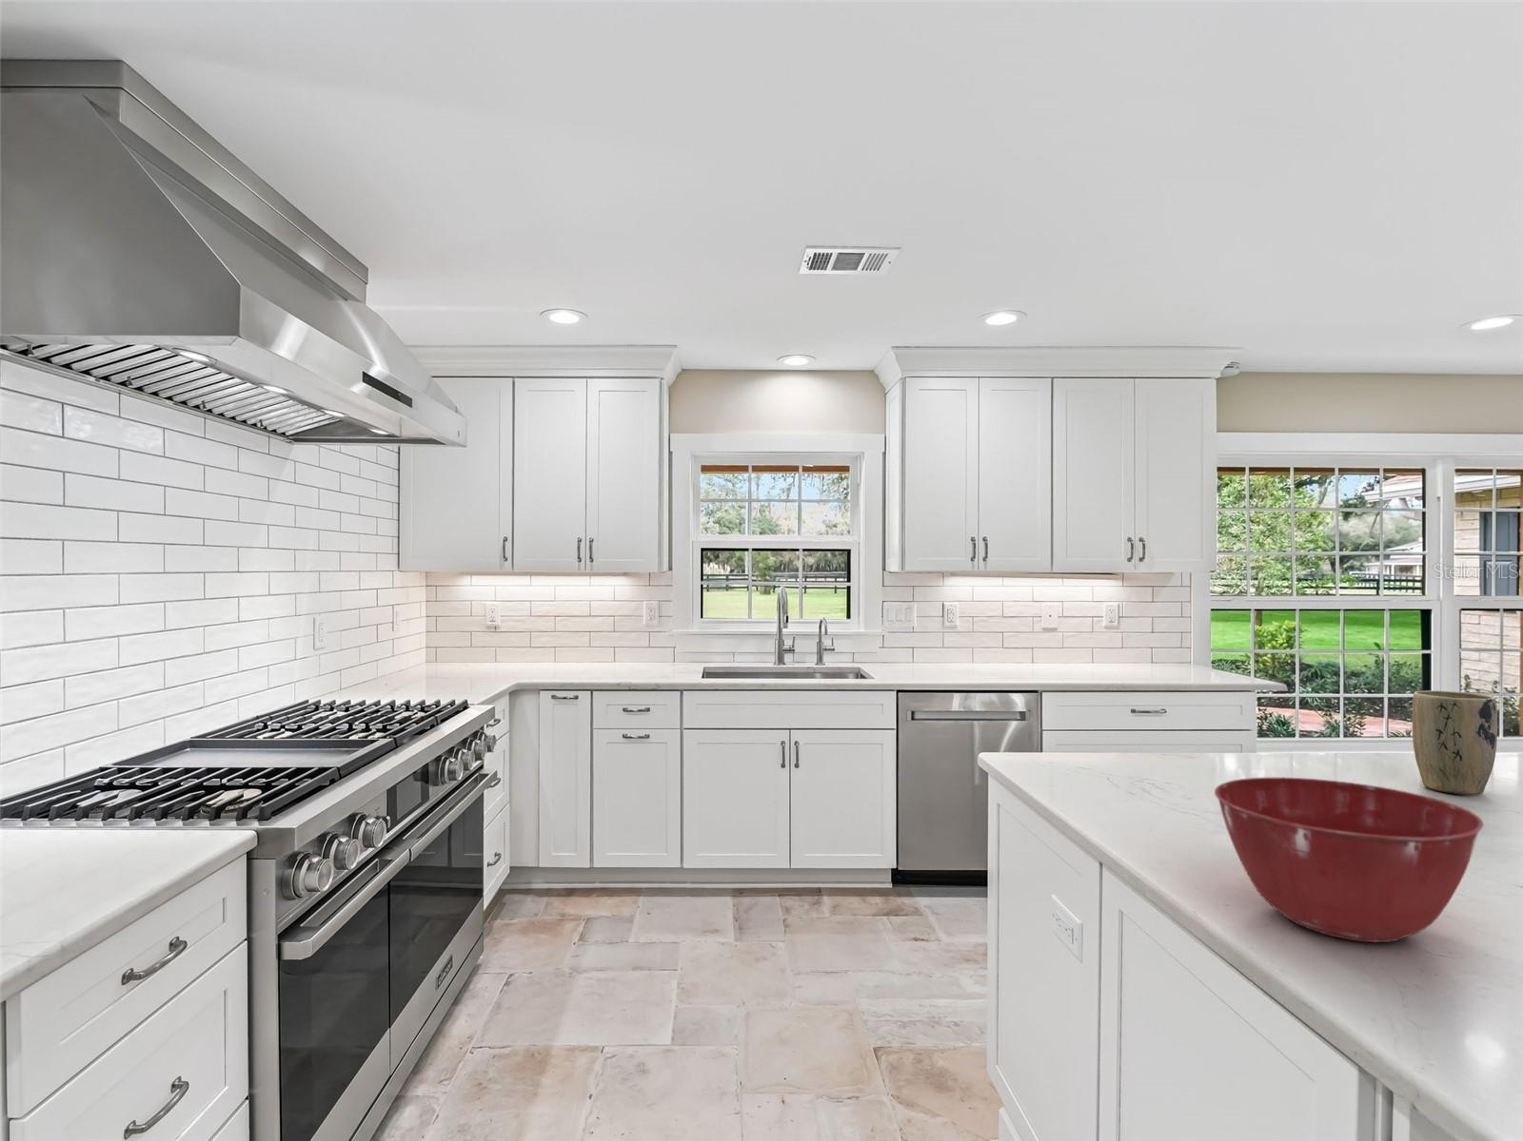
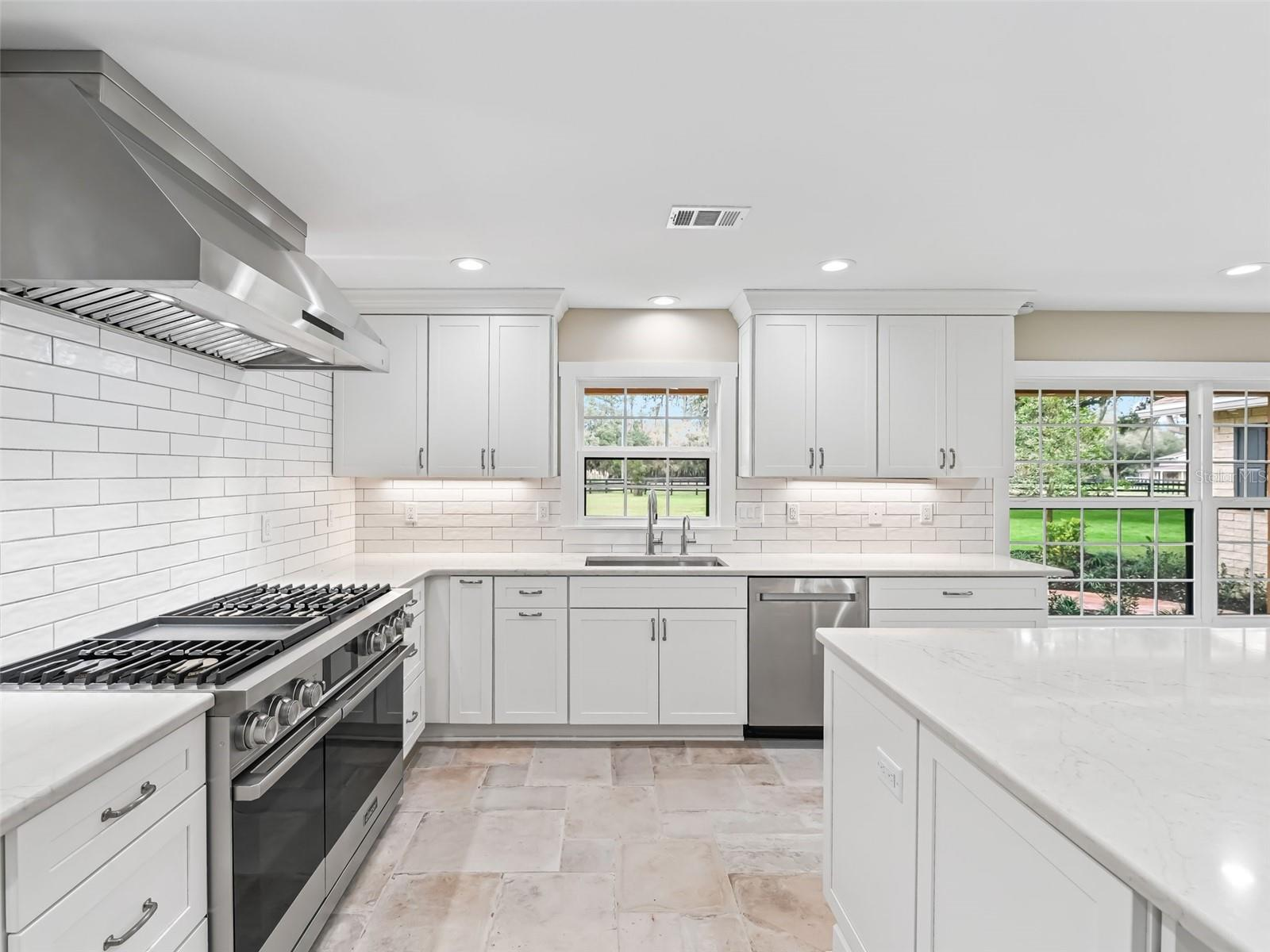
- mixing bowl [1214,777,1483,943]
- plant pot [1411,689,1498,796]
